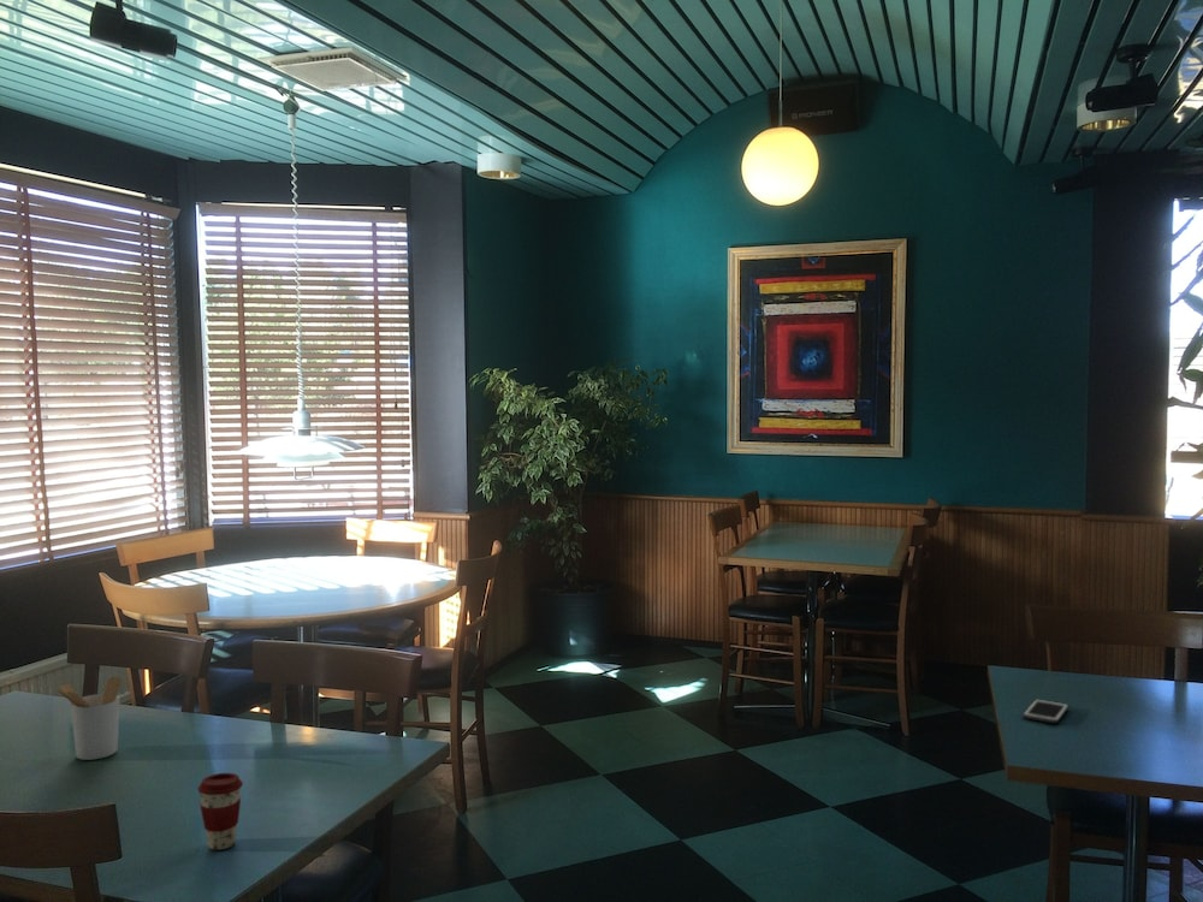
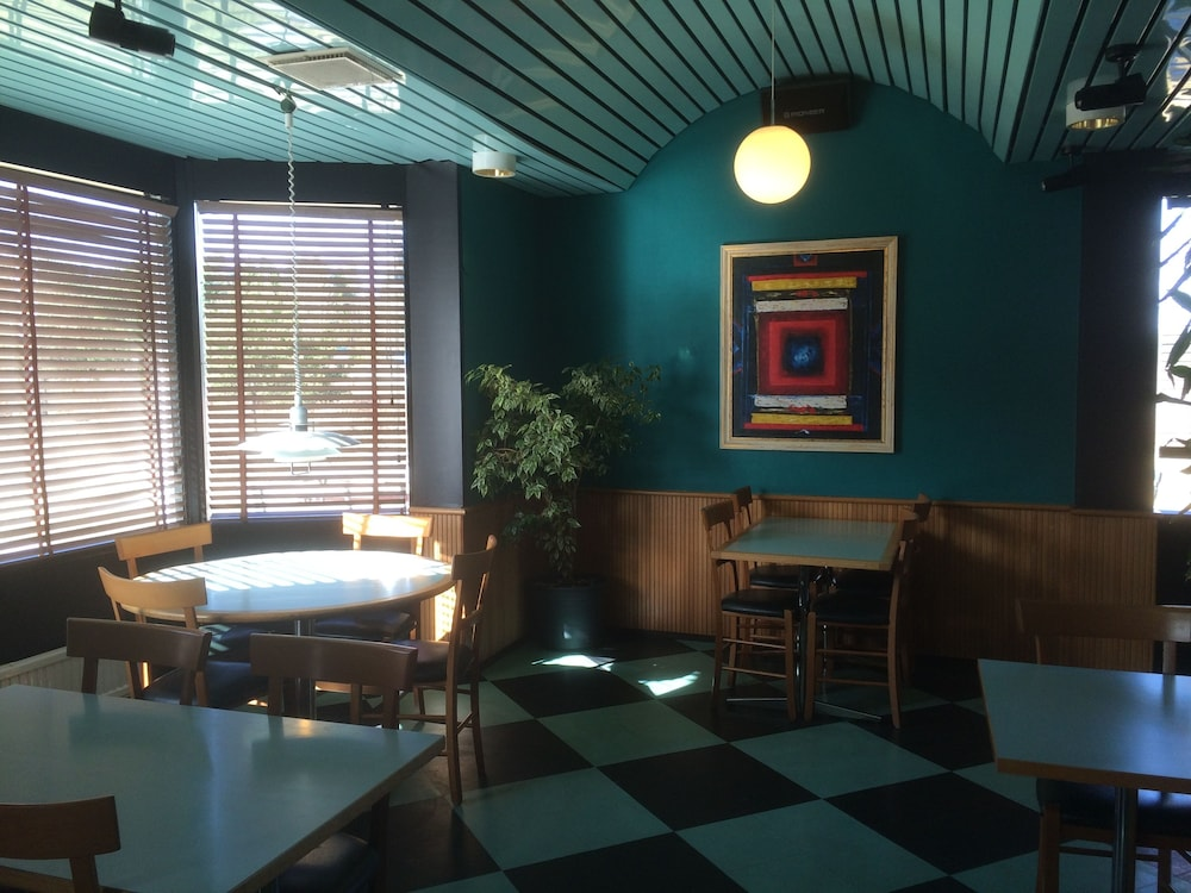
- coffee cup [196,772,244,851]
- cell phone [1021,698,1069,724]
- utensil holder [53,676,123,761]
